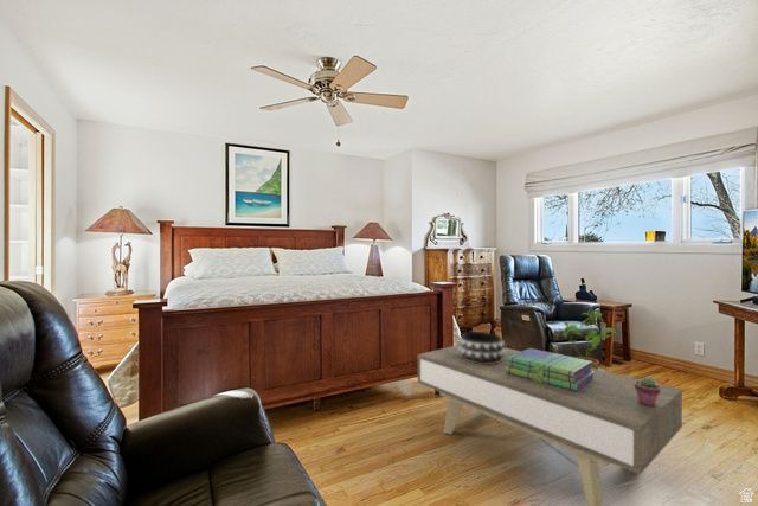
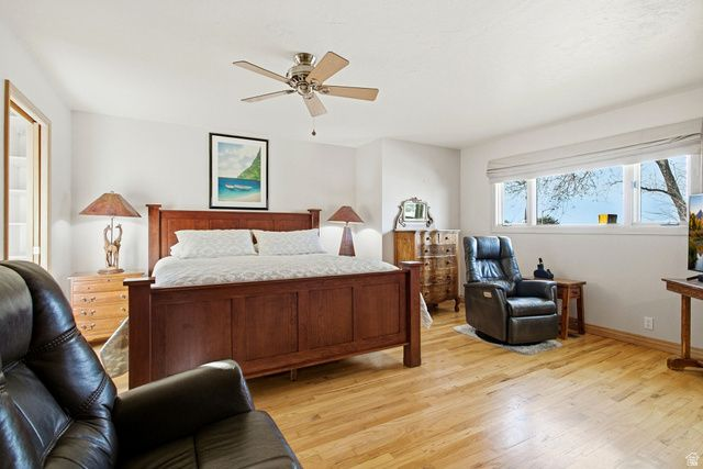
- potted succulent [635,376,661,408]
- decorative bowl [457,331,507,364]
- house plant [563,310,618,370]
- stack of books [506,347,595,393]
- coffee table [417,344,683,506]
